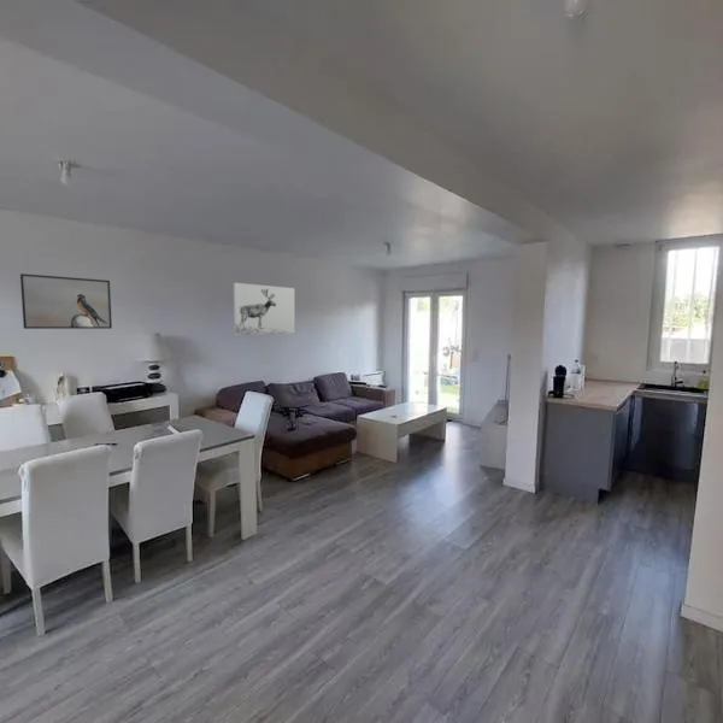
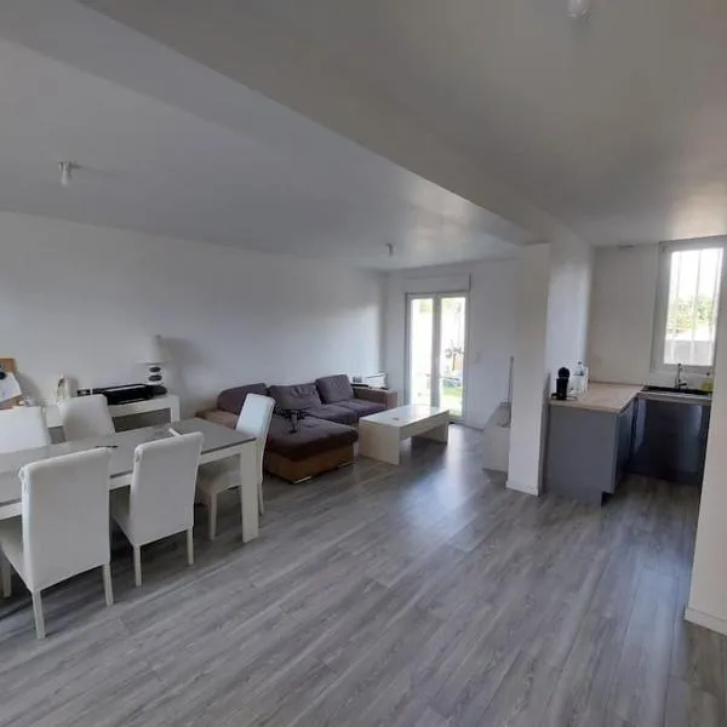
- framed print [19,272,113,330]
- wall art [233,282,295,336]
